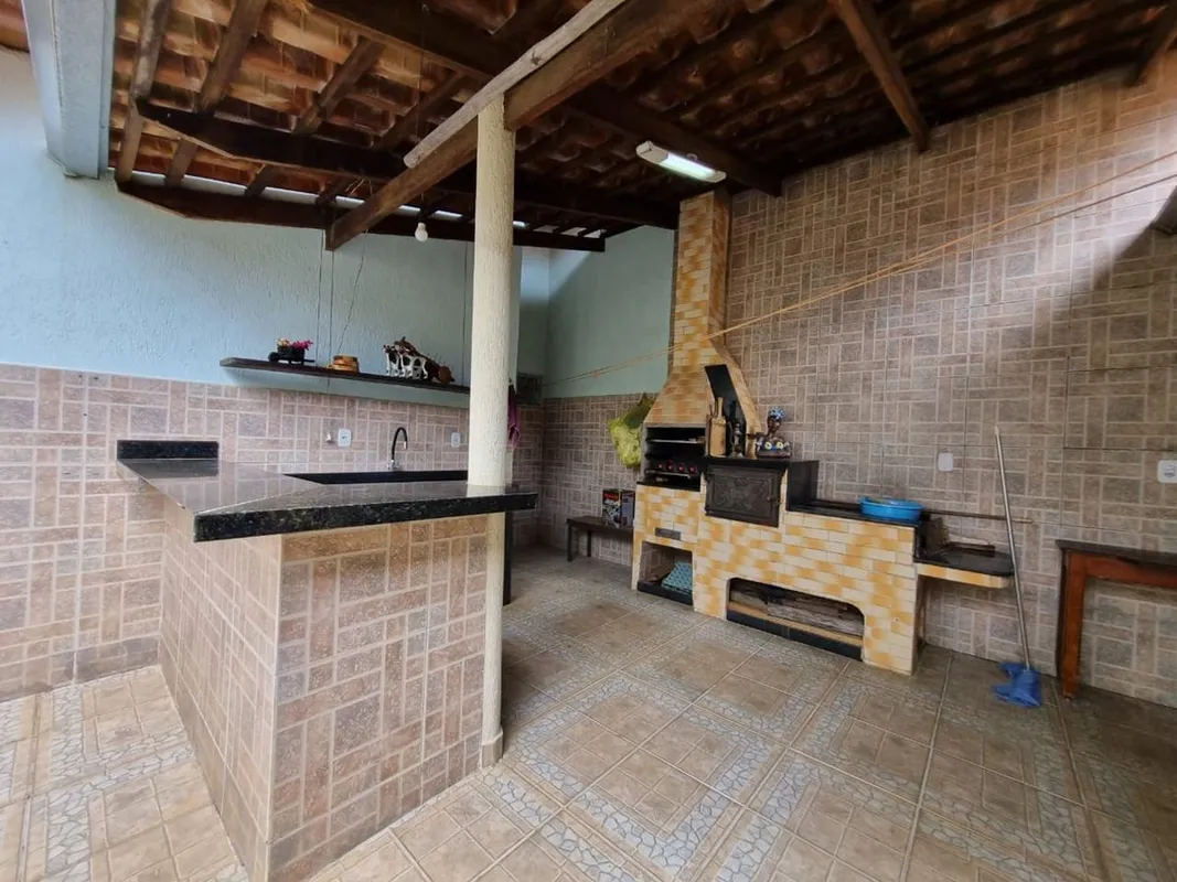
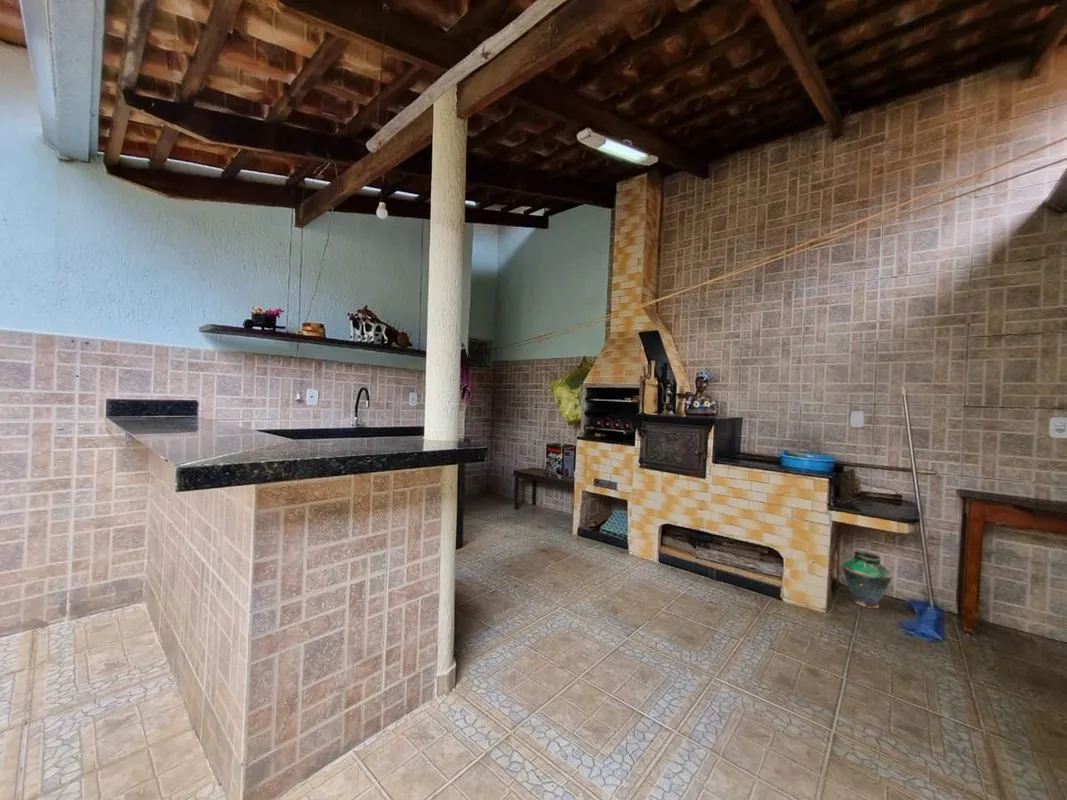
+ vase [841,550,893,609]
